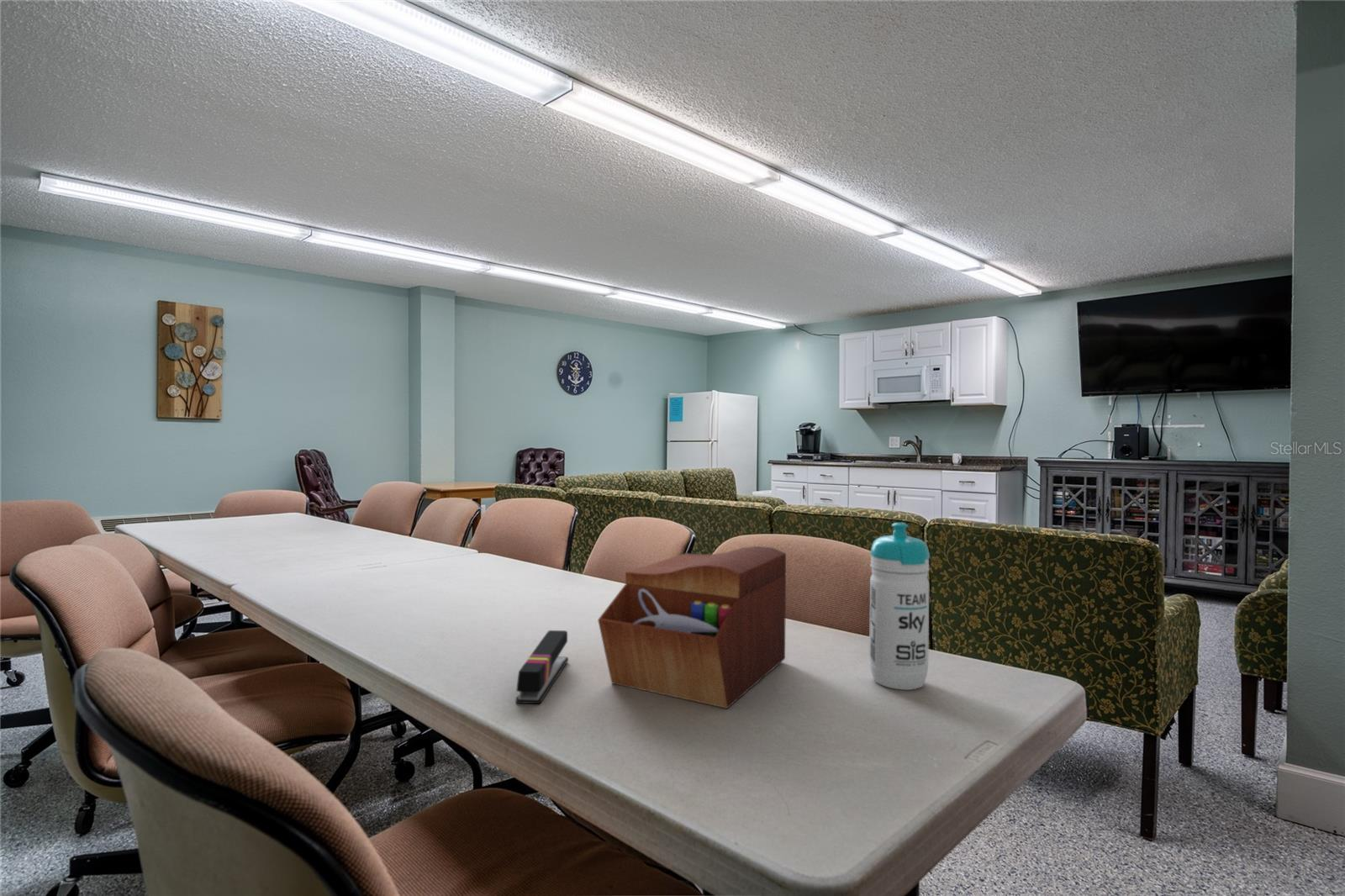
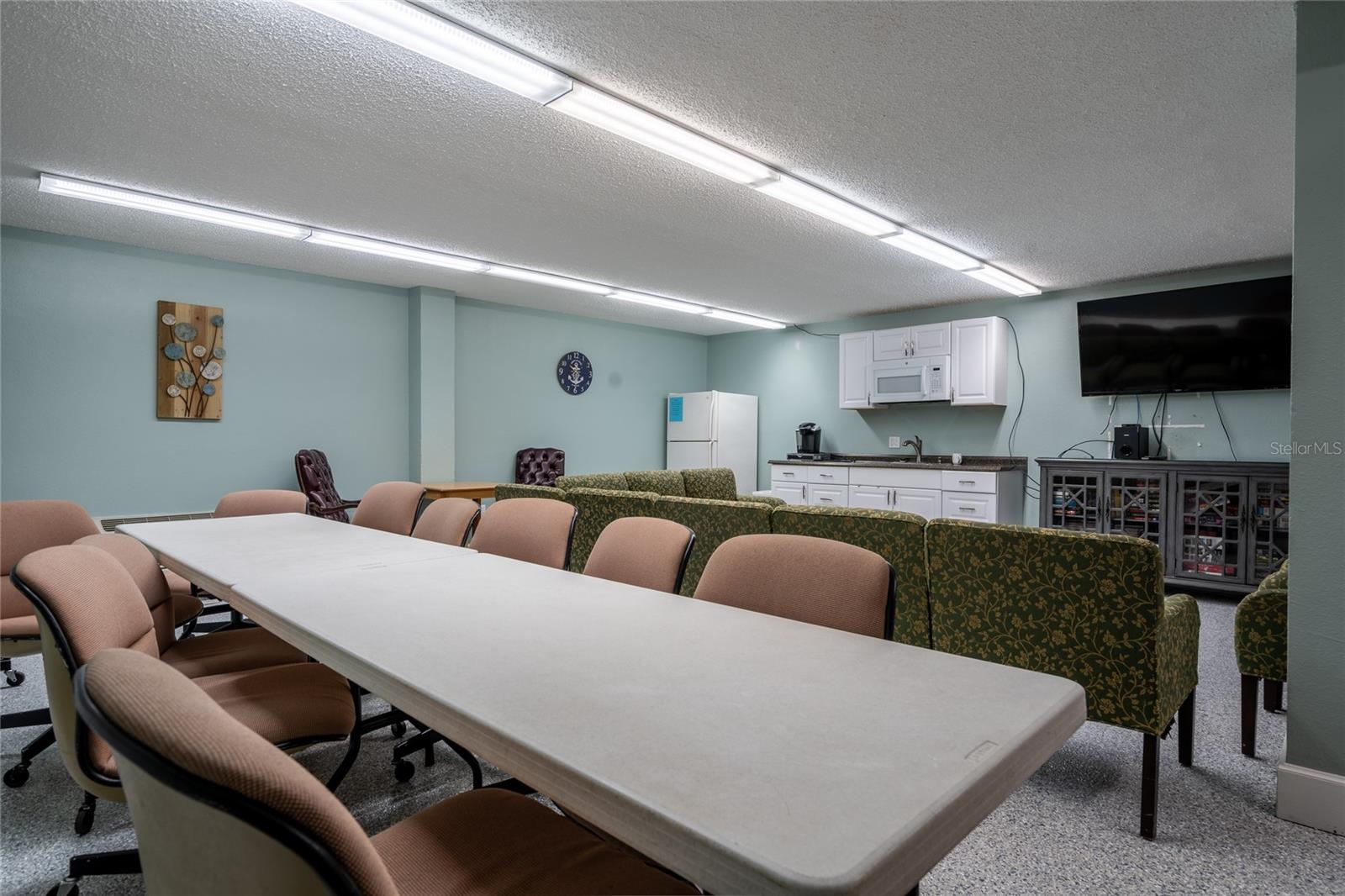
- stapler [515,630,569,704]
- sewing box [597,546,787,709]
- water bottle [868,522,931,691]
